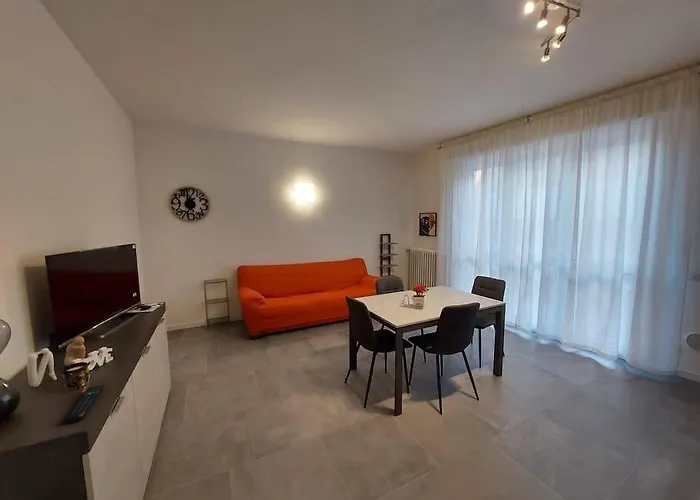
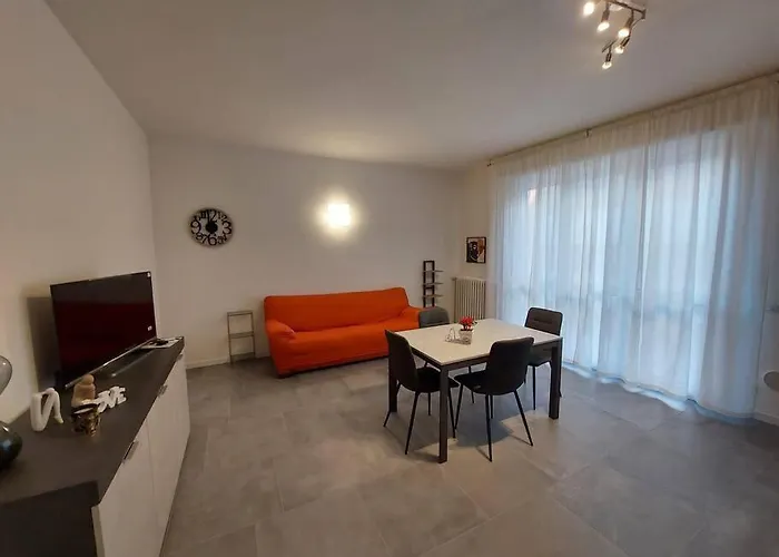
- remote control [63,383,106,425]
